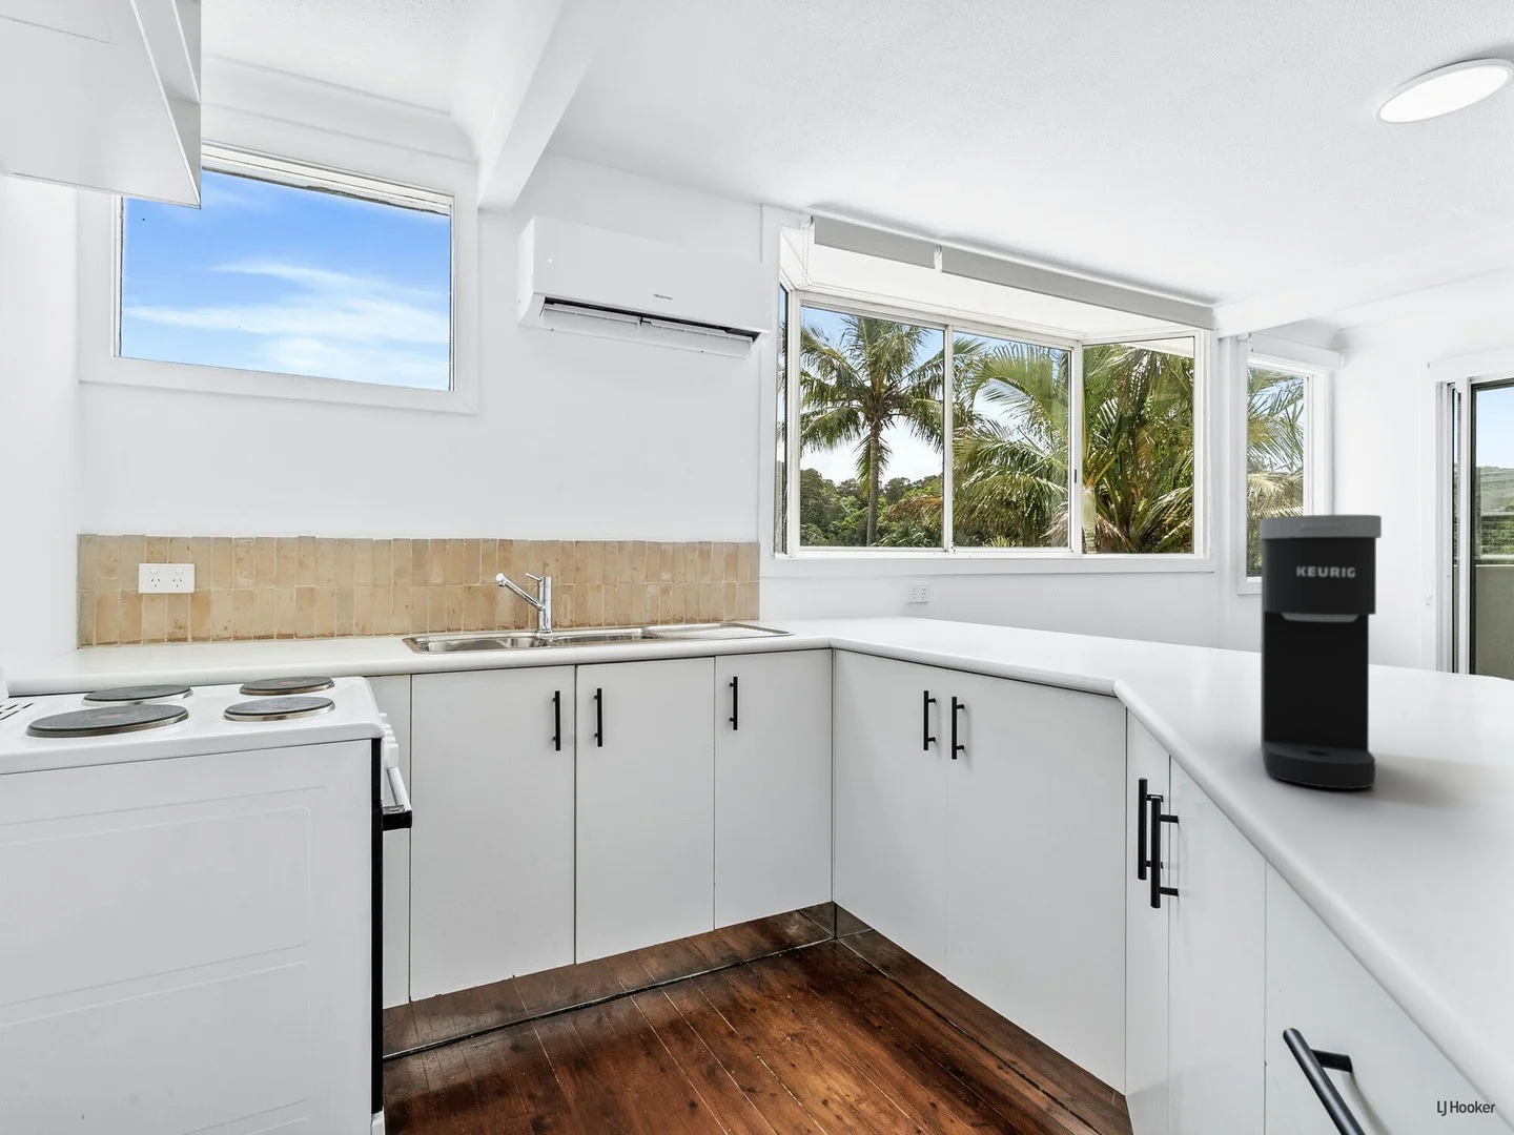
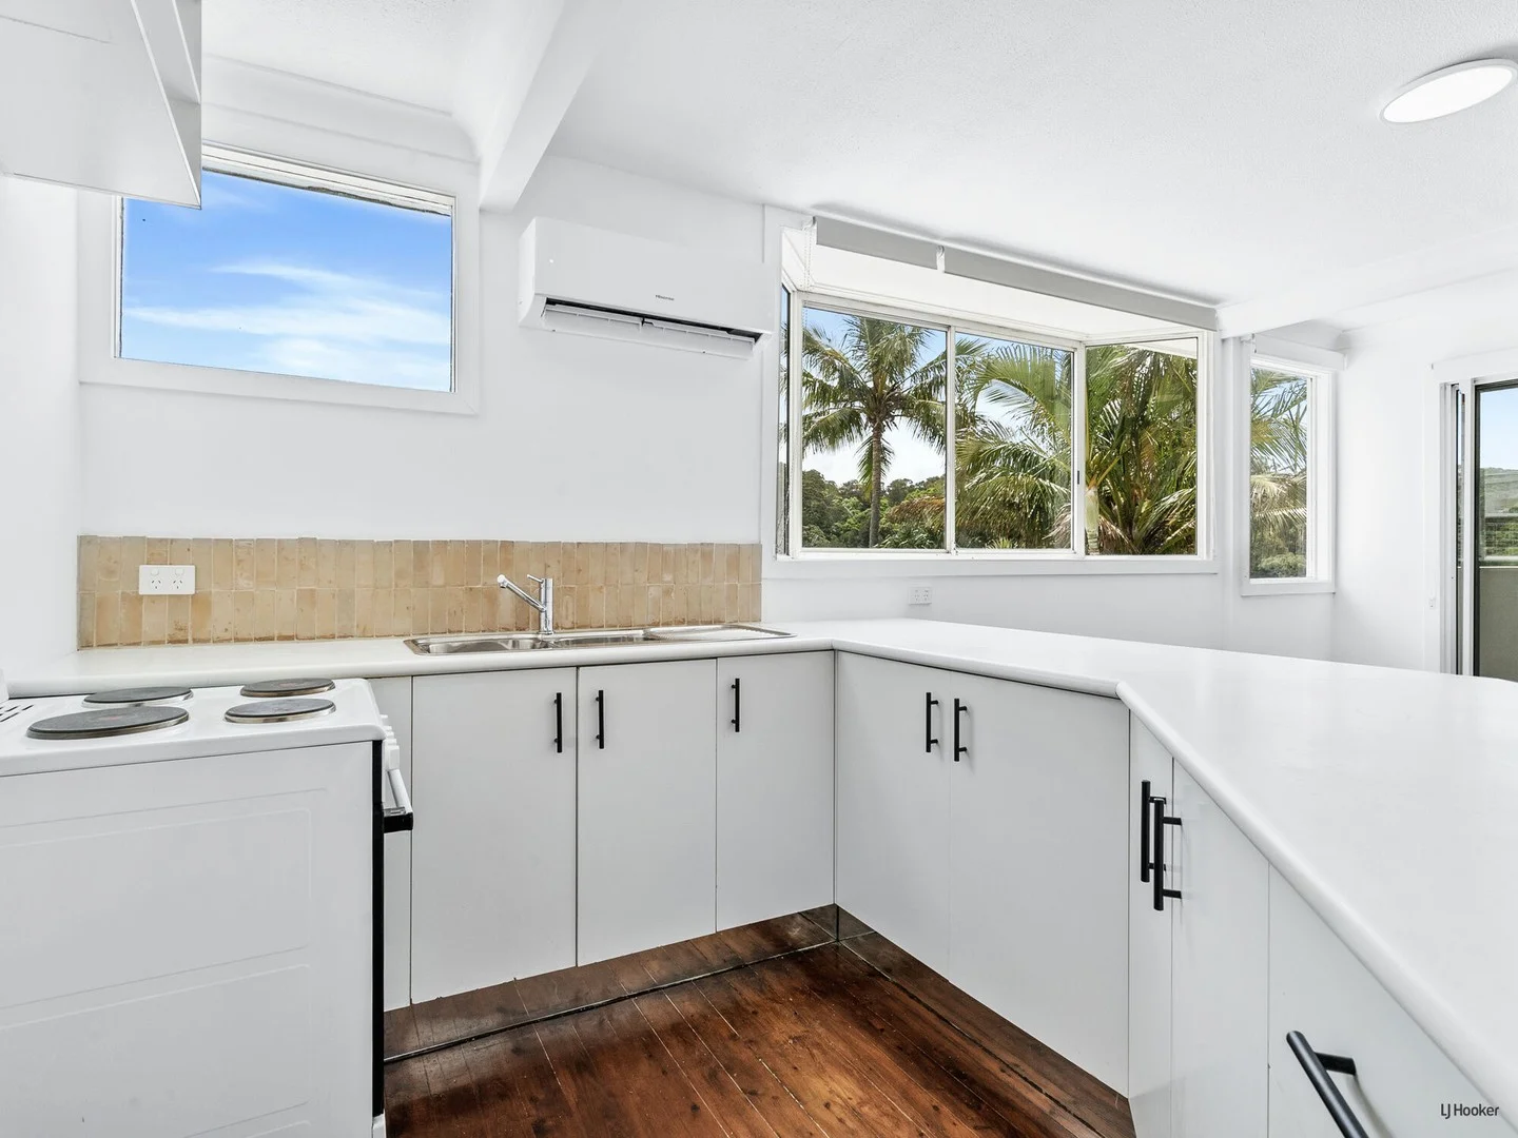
- coffee maker [1259,514,1383,790]
